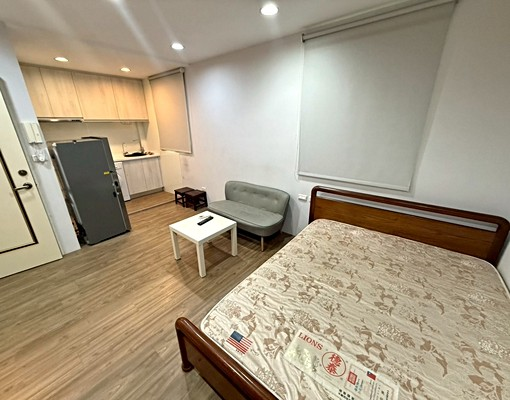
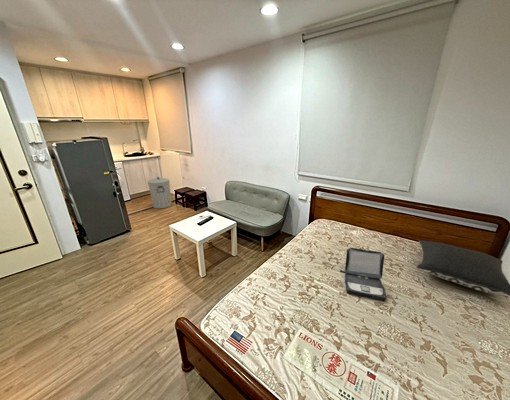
+ trash can [147,176,172,209]
+ pillow [415,239,510,299]
+ laptop [339,246,387,302]
